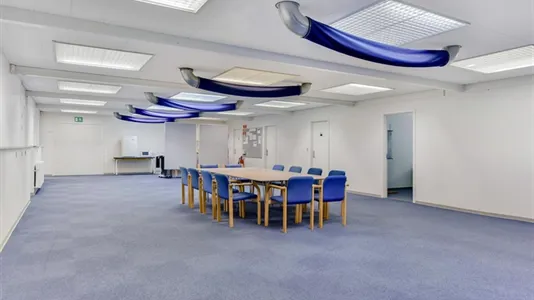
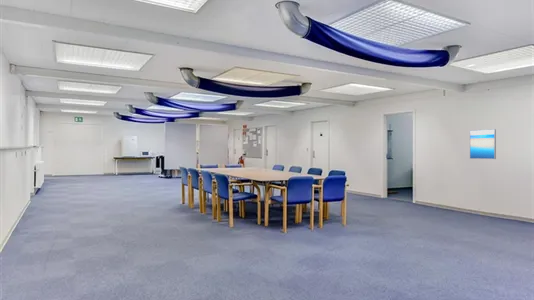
+ wall art [469,128,497,160]
